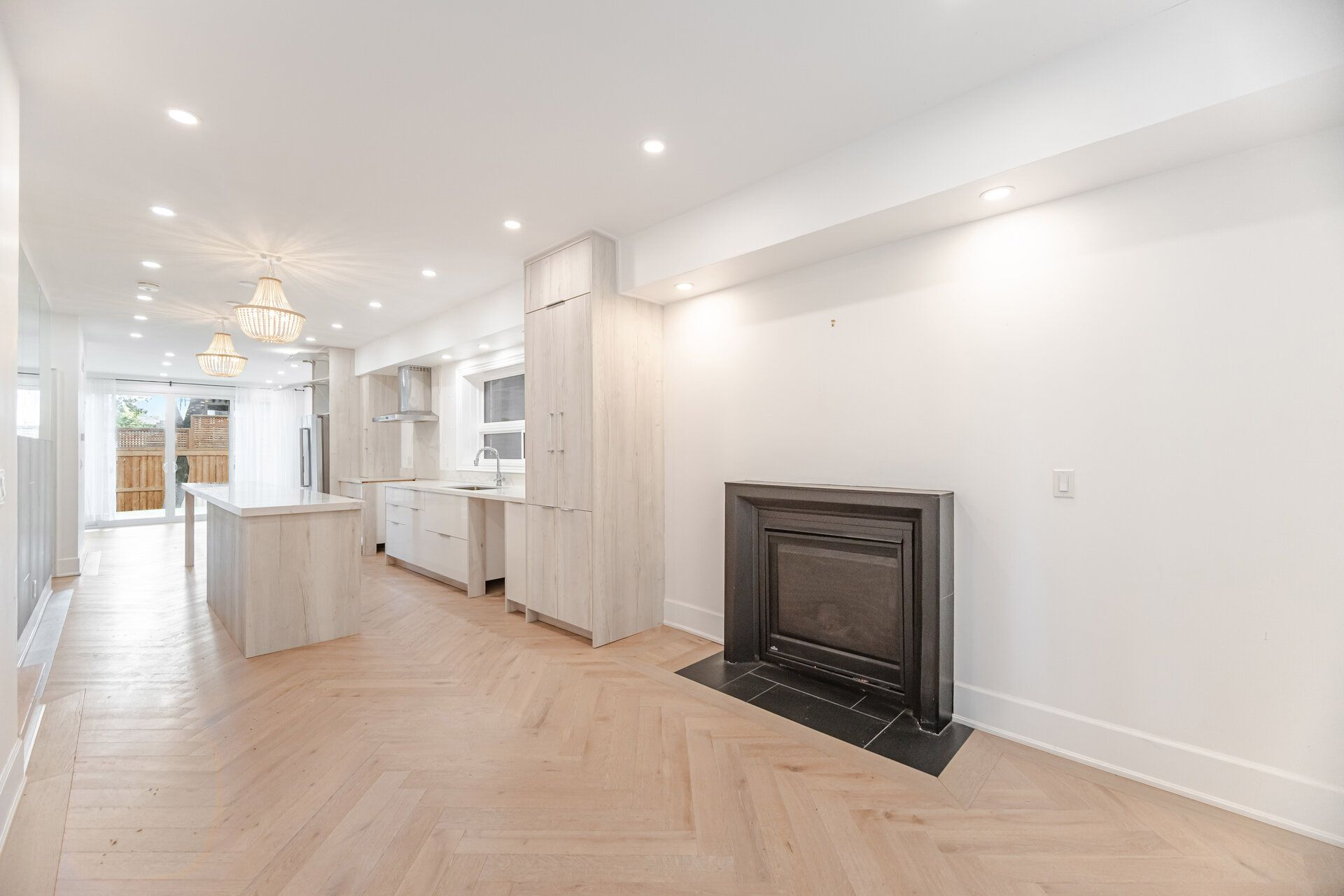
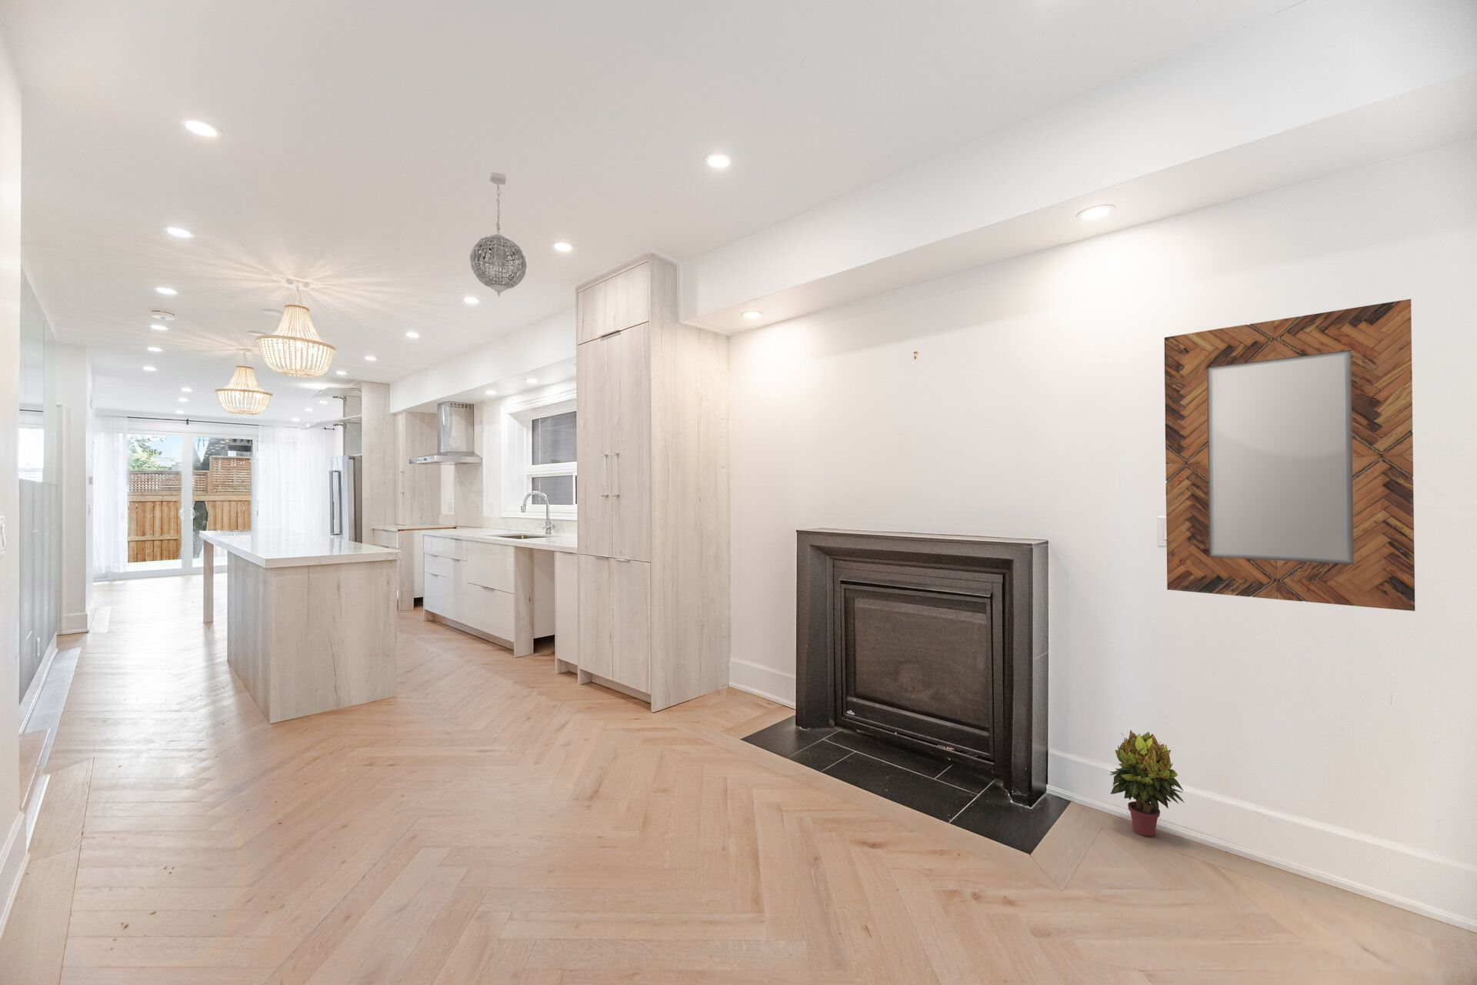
+ potted plant [1109,730,1185,838]
+ pendant light [469,170,528,298]
+ home mirror [1164,299,1415,611]
